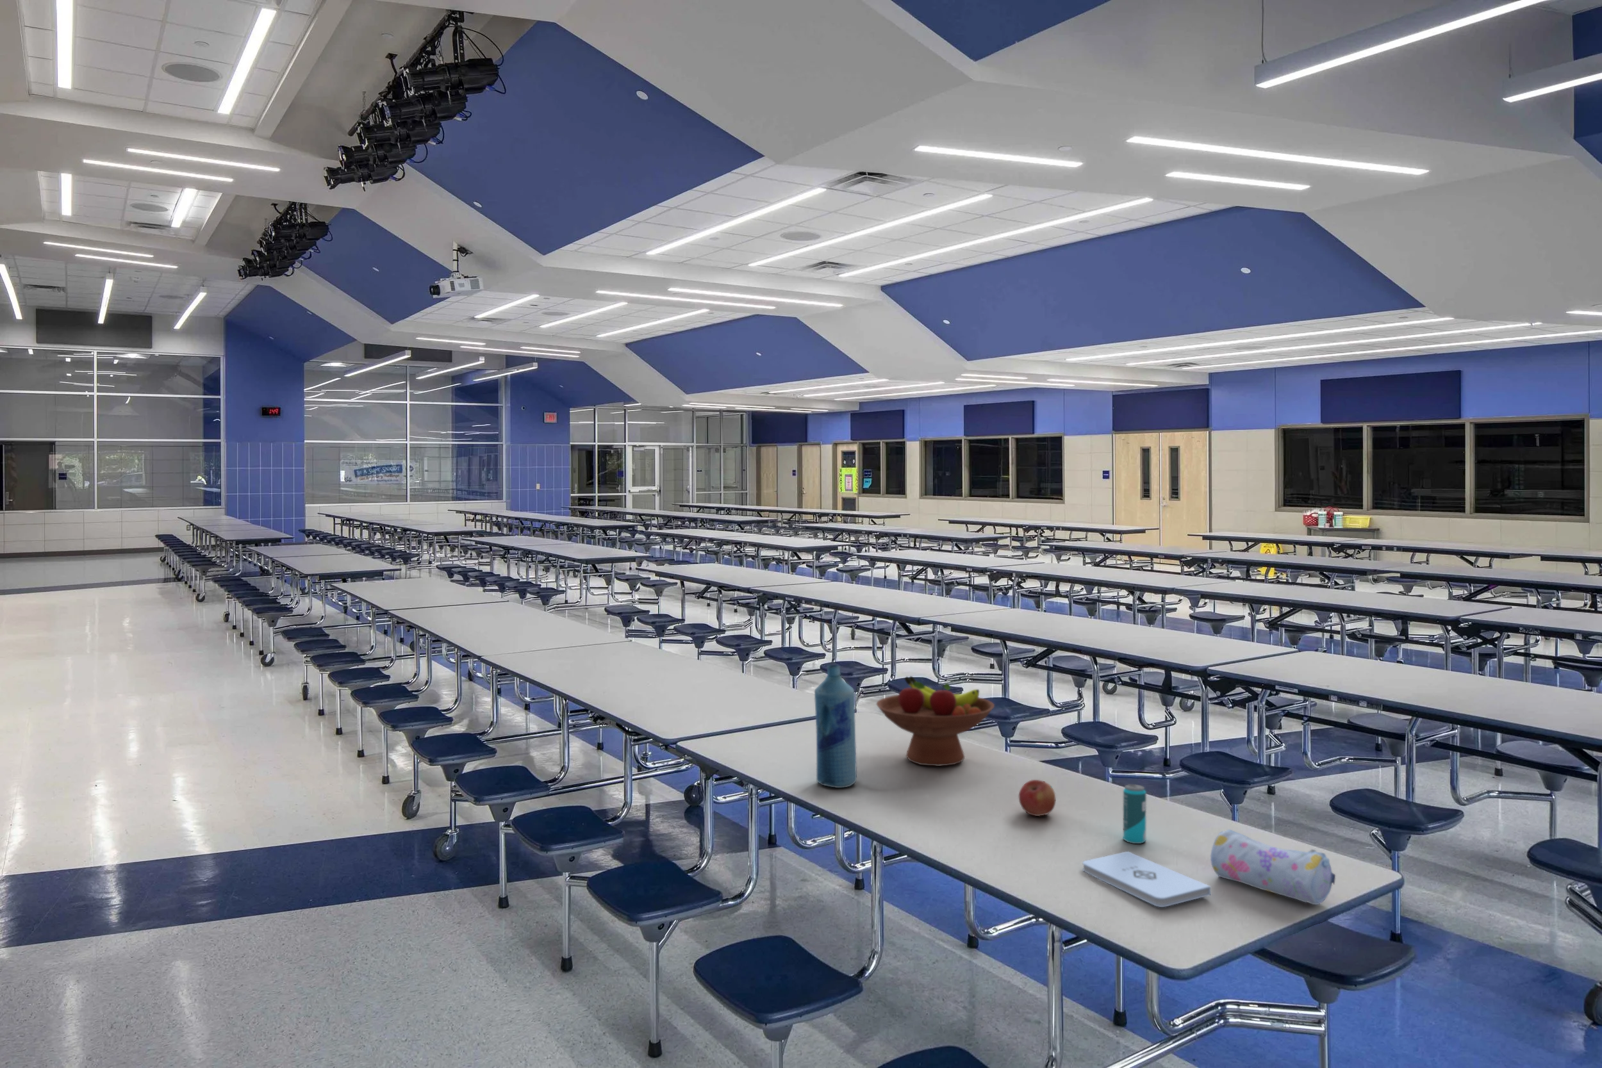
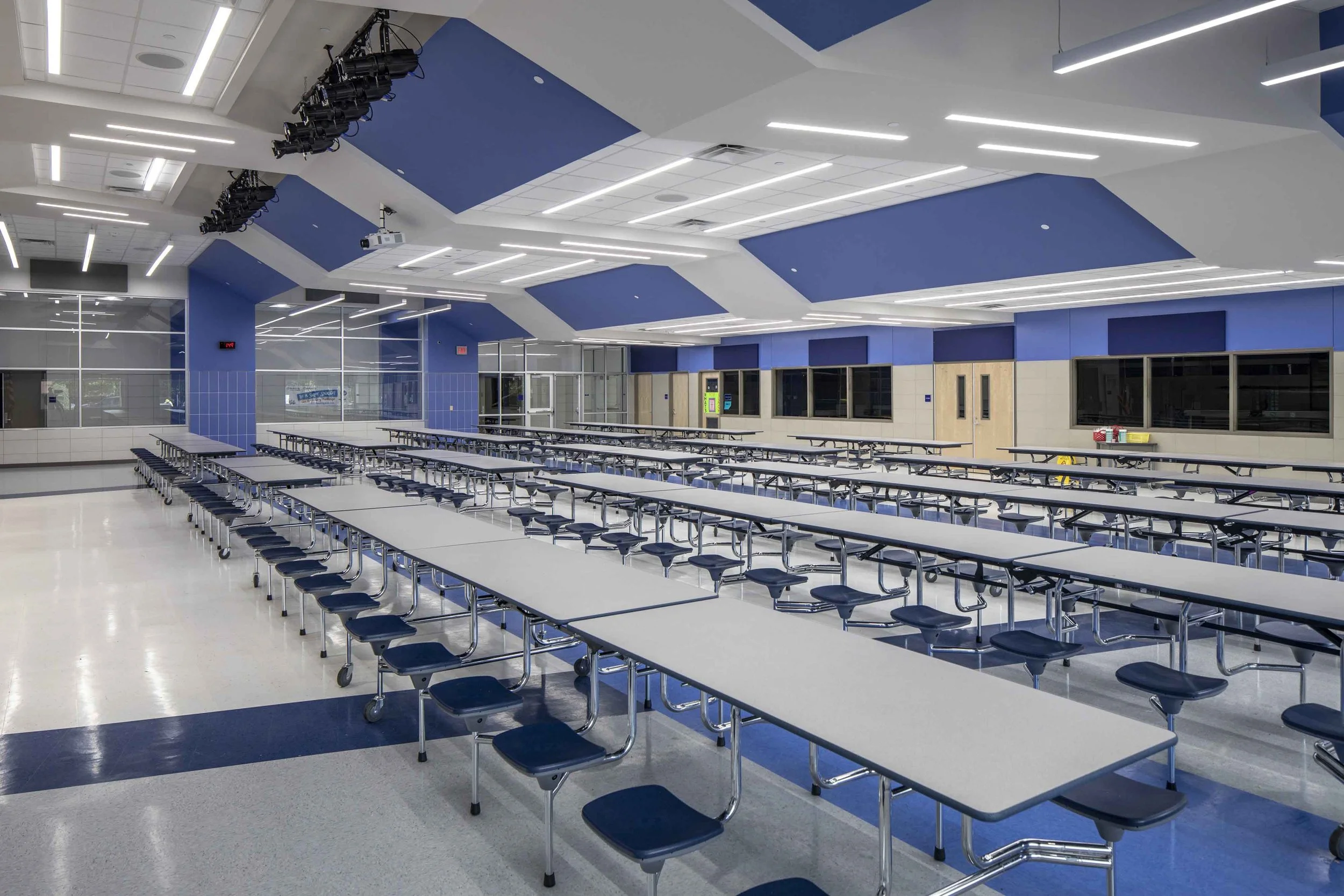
- fruit bowl [876,676,995,766]
- beverage can [1123,783,1147,844]
- bottle [814,664,857,789]
- notepad [1081,851,1211,908]
- pencil case [1210,830,1336,905]
- apple [1018,780,1056,816]
